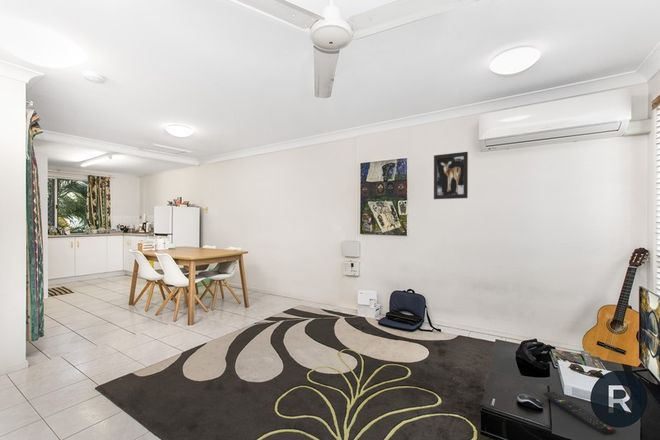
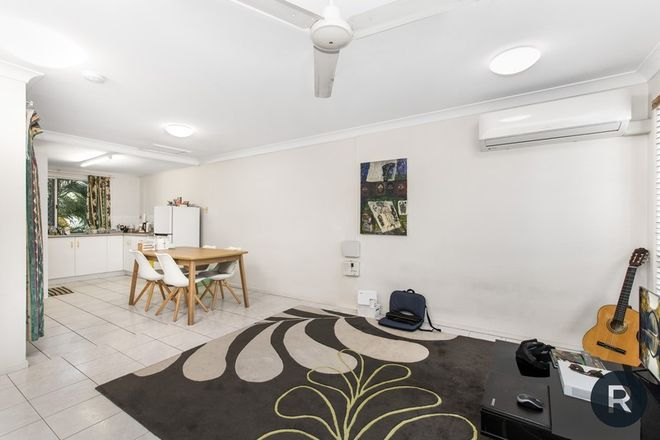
- remote control [542,391,616,436]
- wall art [433,151,469,200]
